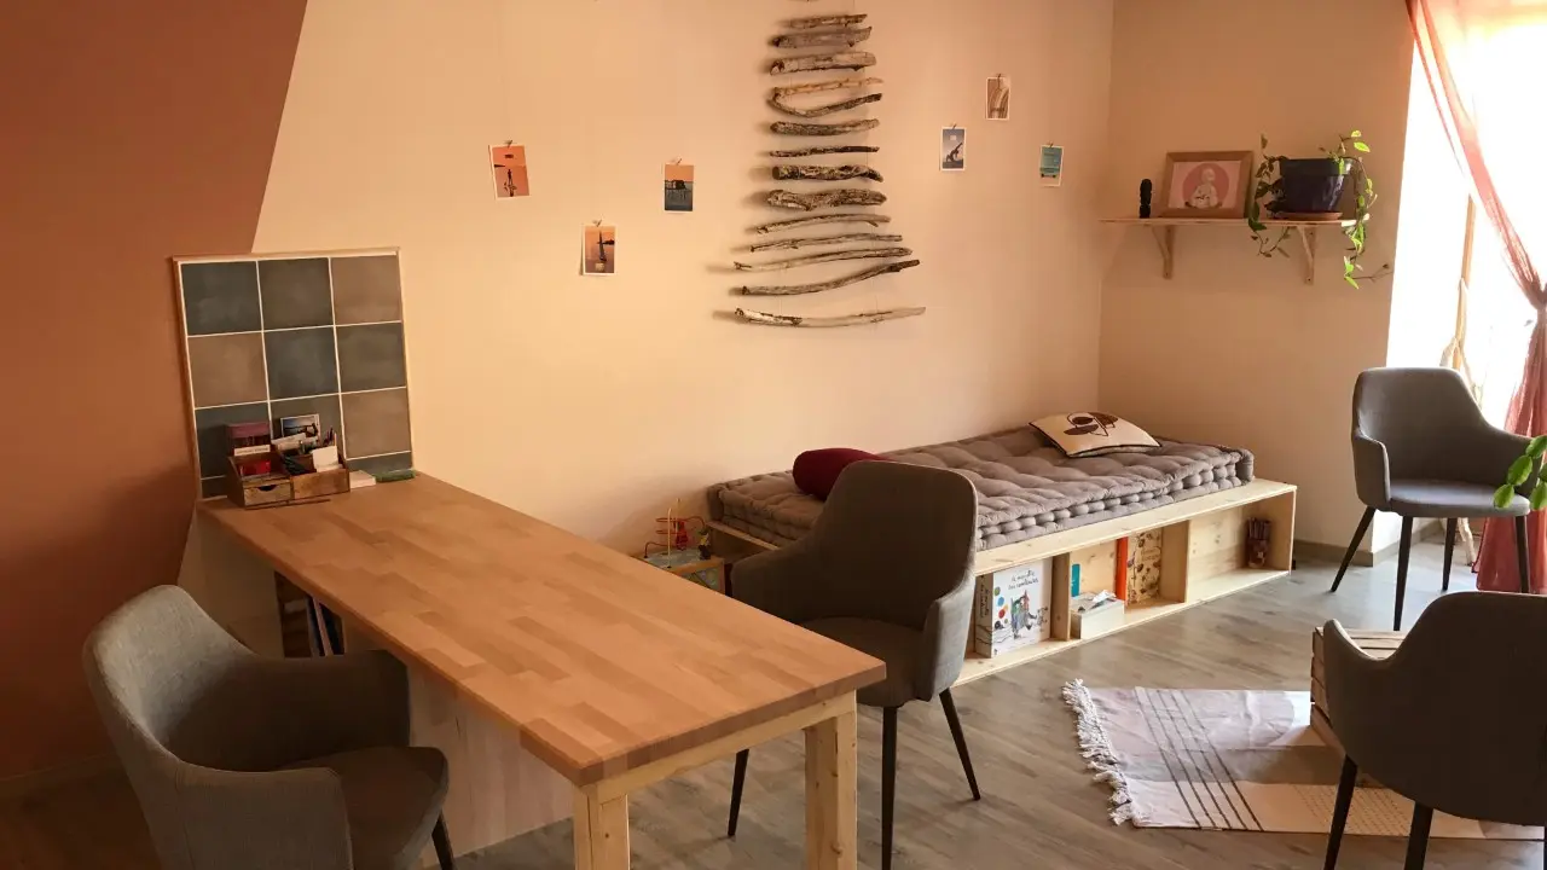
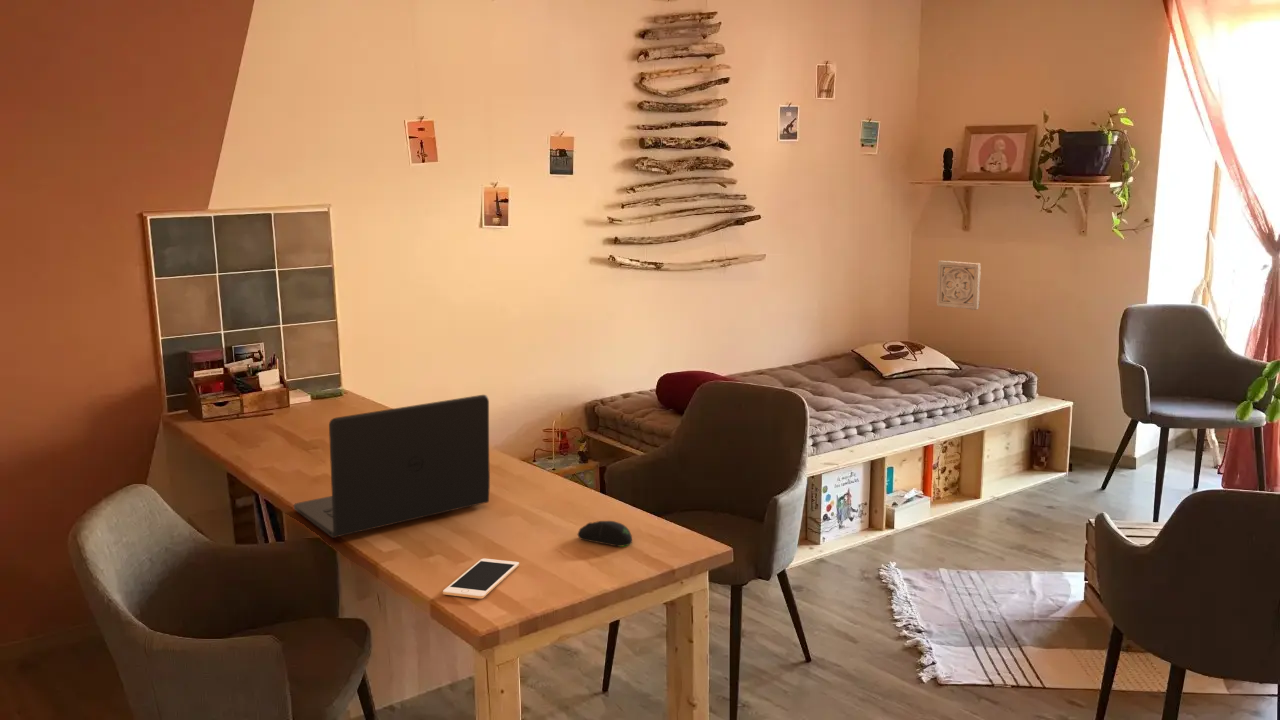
+ cell phone [442,558,520,600]
+ computer mouse [577,520,633,548]
+ laptop [293,394,491,539]
+ wall ornament [936,260,982,311]
